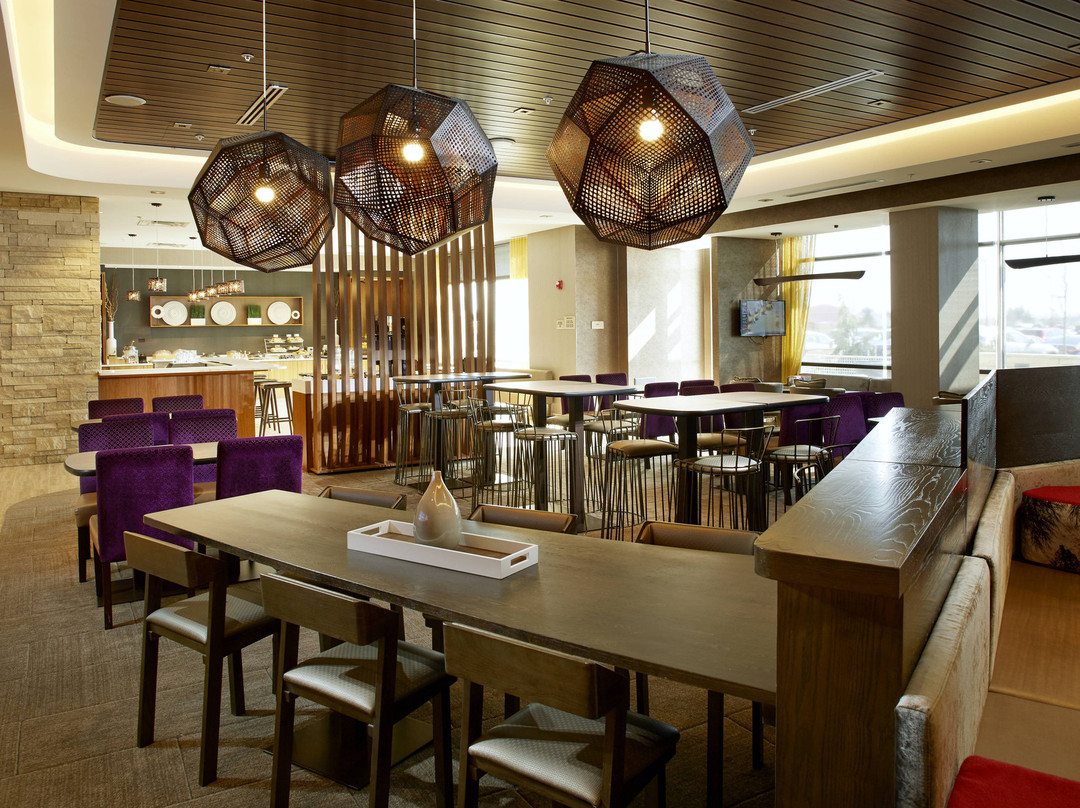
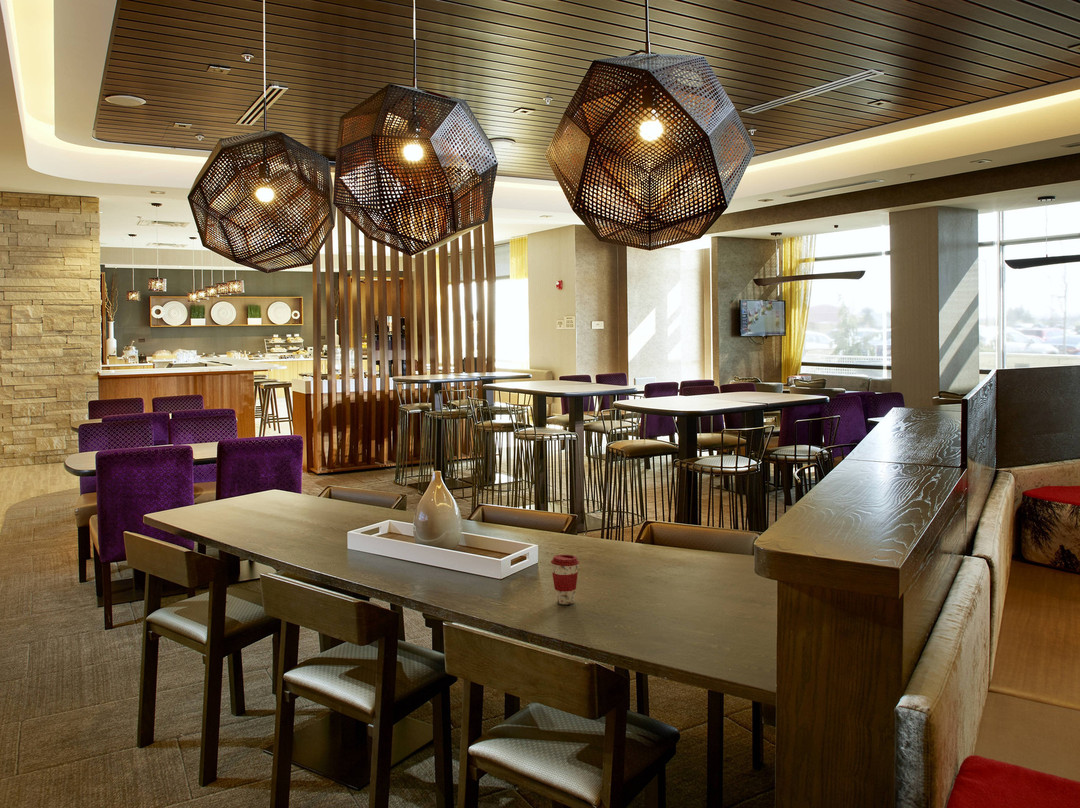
+ coffee cup [550,554,580,605]
